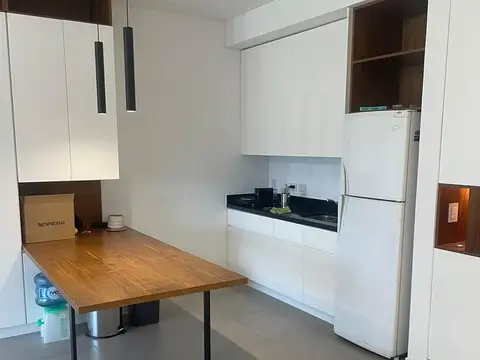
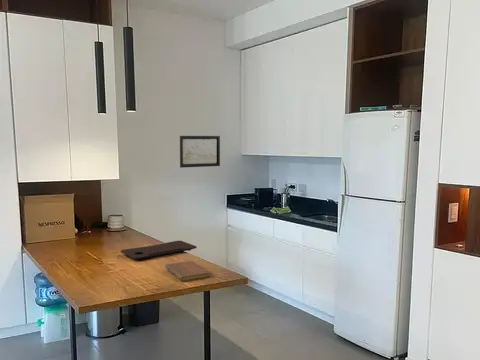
+ wall art [179,135,221,169]
+ cutting board [120,240,198,261]
+ notebook [164,260,212,282]
